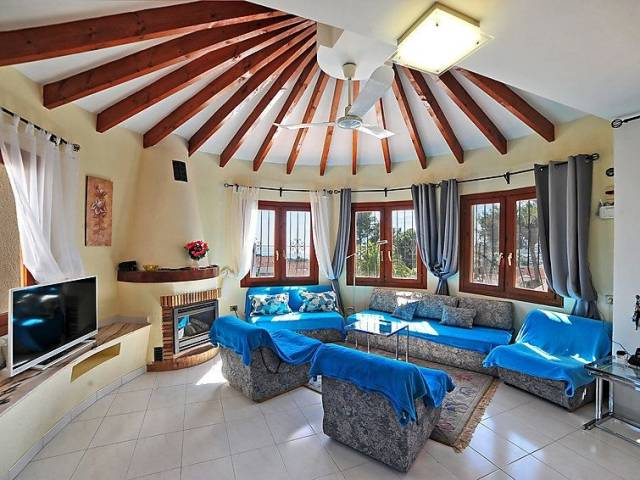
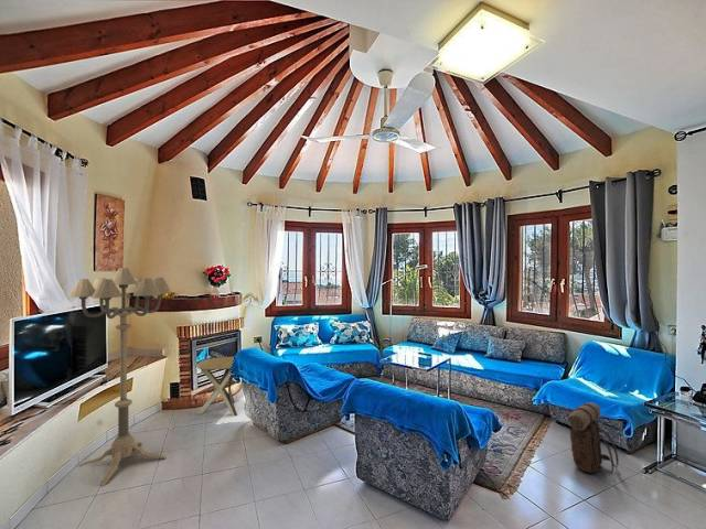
+ backpack [566,401,622,483]
+ floor lamp [66,267,172,487]
+ side table [195,356,238,418]
